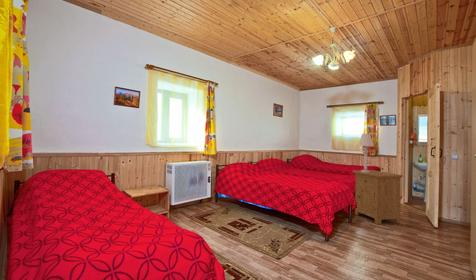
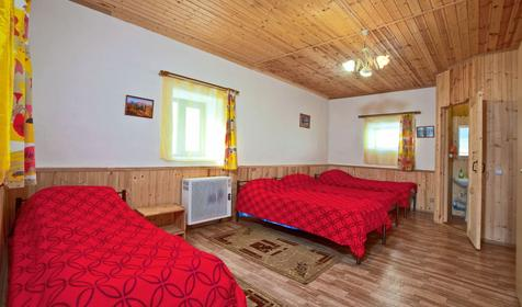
- table lamp [357,133,375,173]
- nightstand [351,169,404,225]
